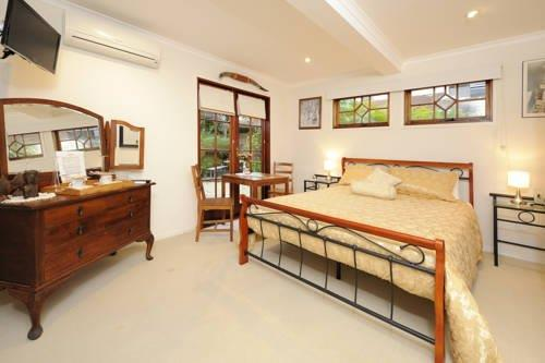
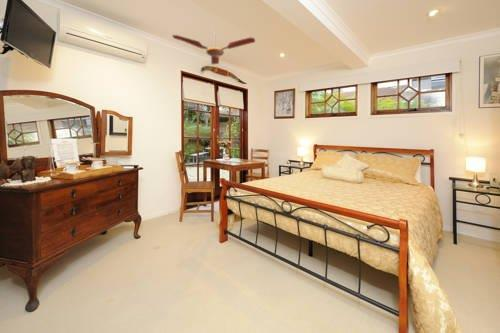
+ ceiling fan [171,30,256,66]
